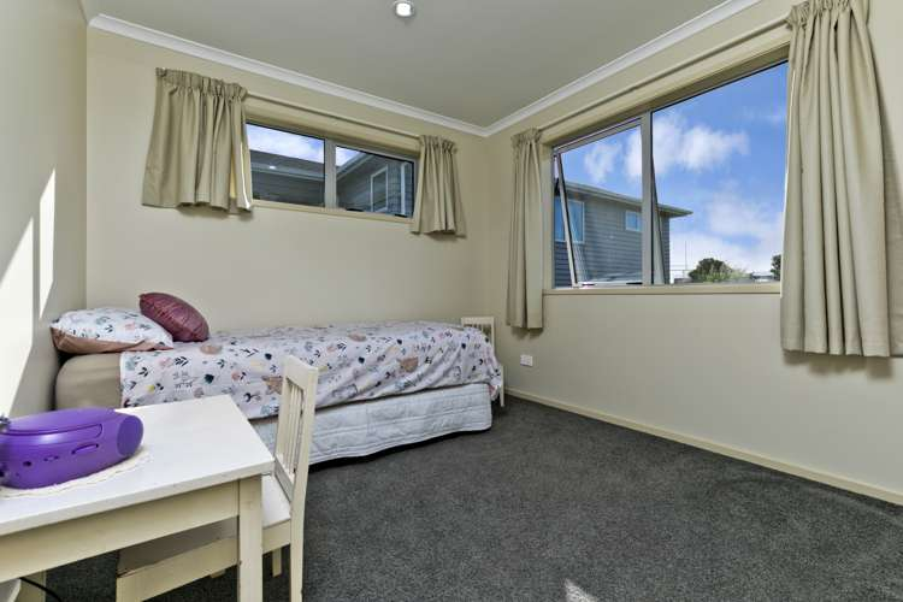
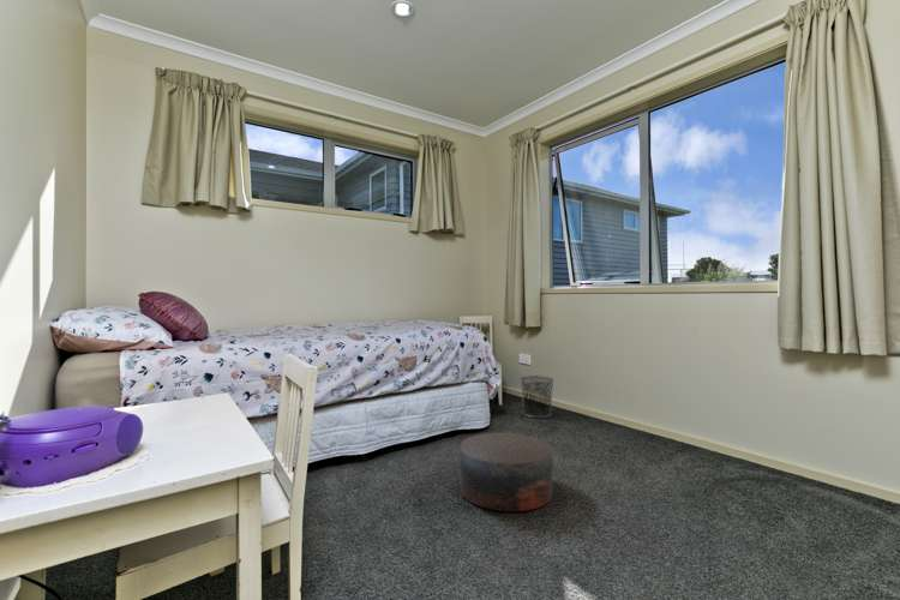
+ stool [458,432,554,512]
+ waste bin [518,374,554,419]
